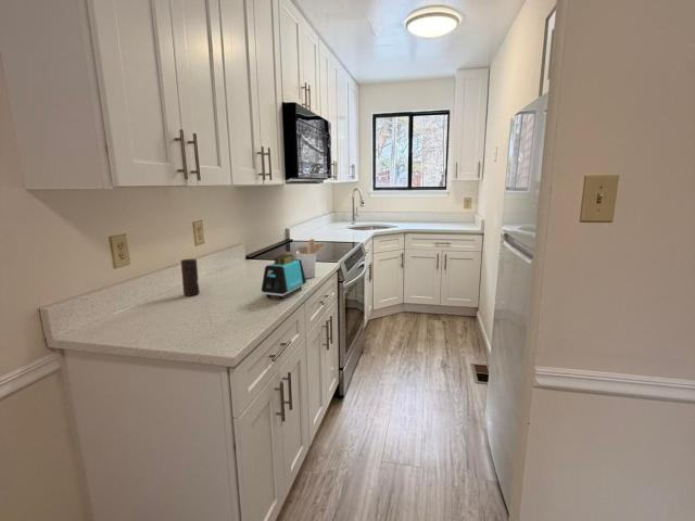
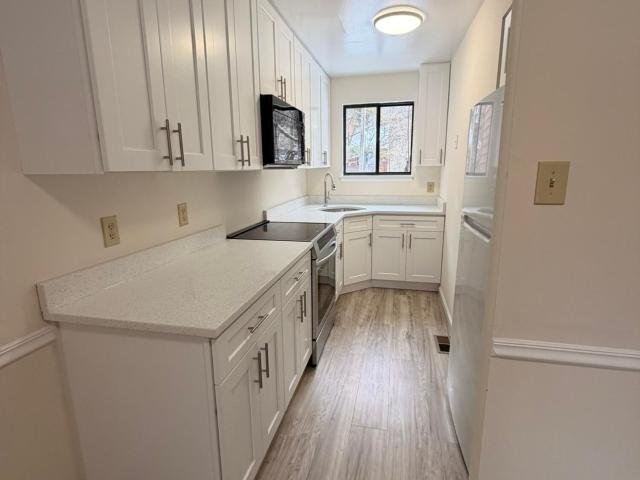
- toaster [261,253,307,301]
- candle [180,258,200,296]
- utensil holder [295,238,327,279]
